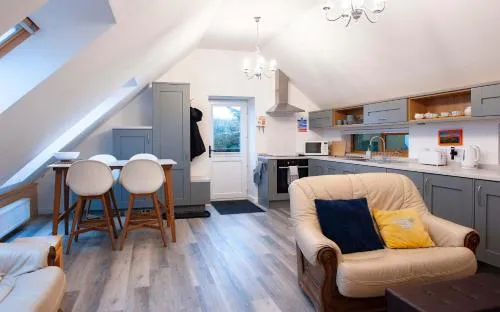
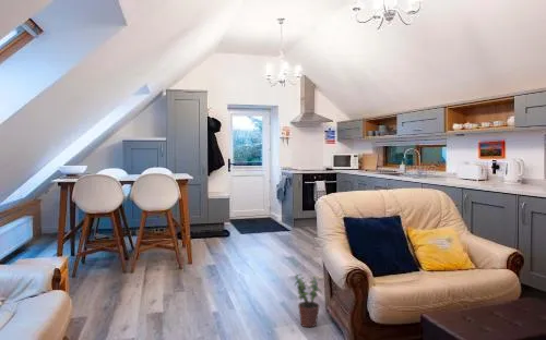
+ potted plant [293,272,322,328]
